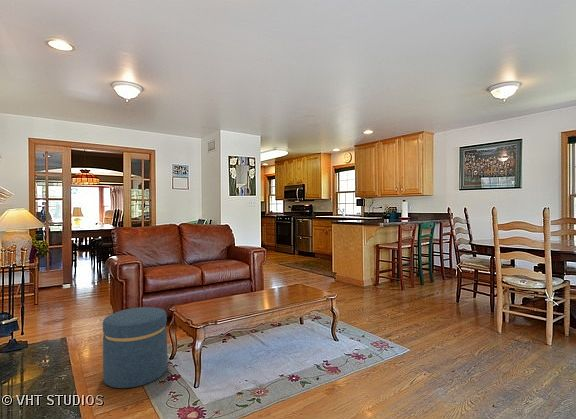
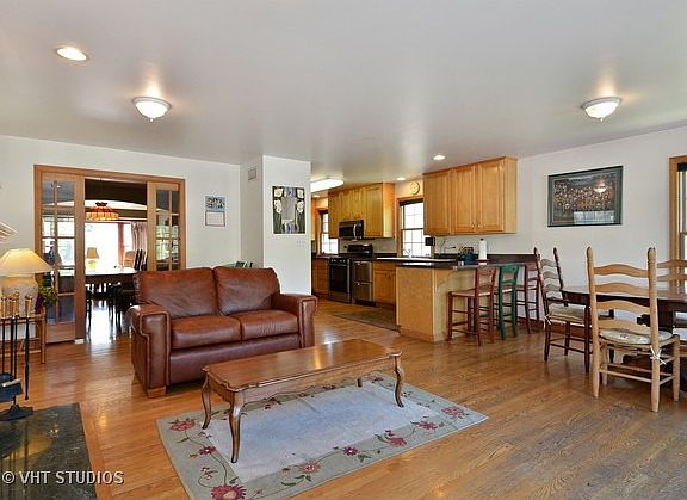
- ottoman [102,306,168,389]
